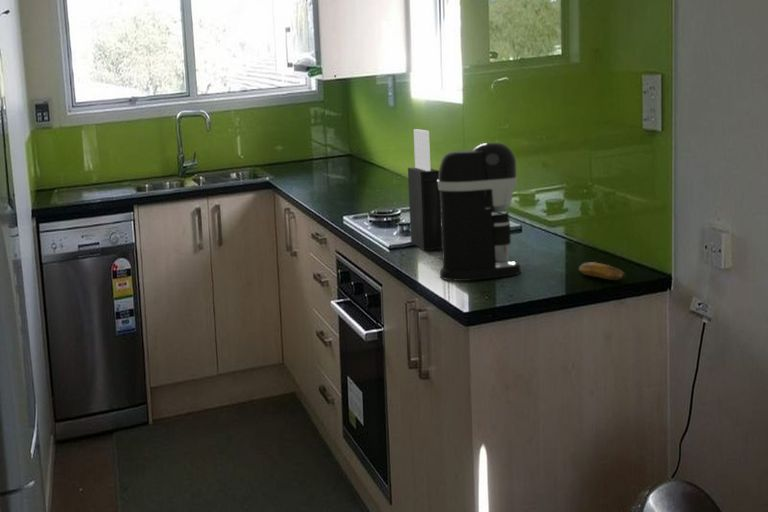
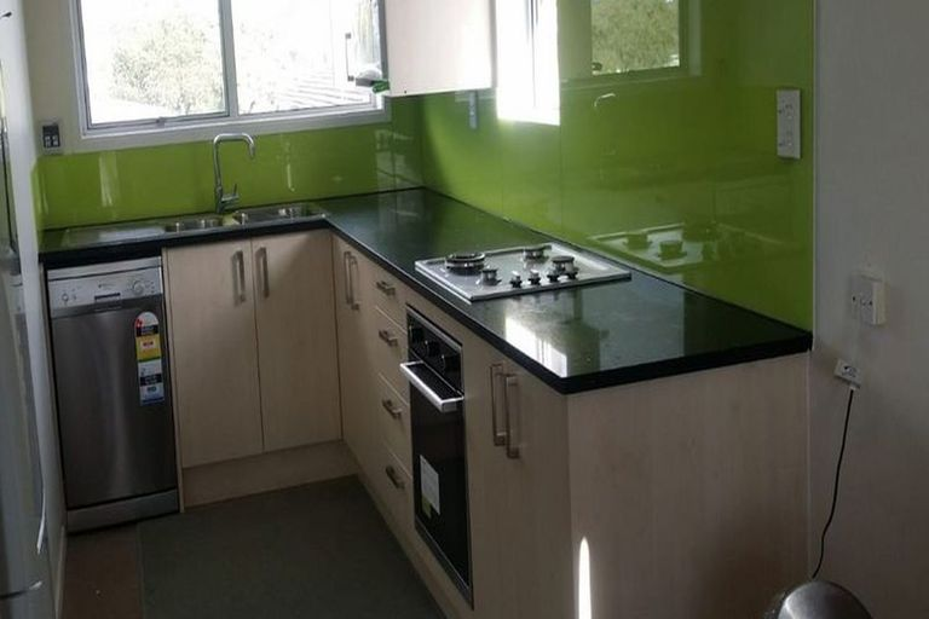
- knife block [407,128,442,251]
- coffee maker [438,141,522,282]
- banana [578,261,627,281]
